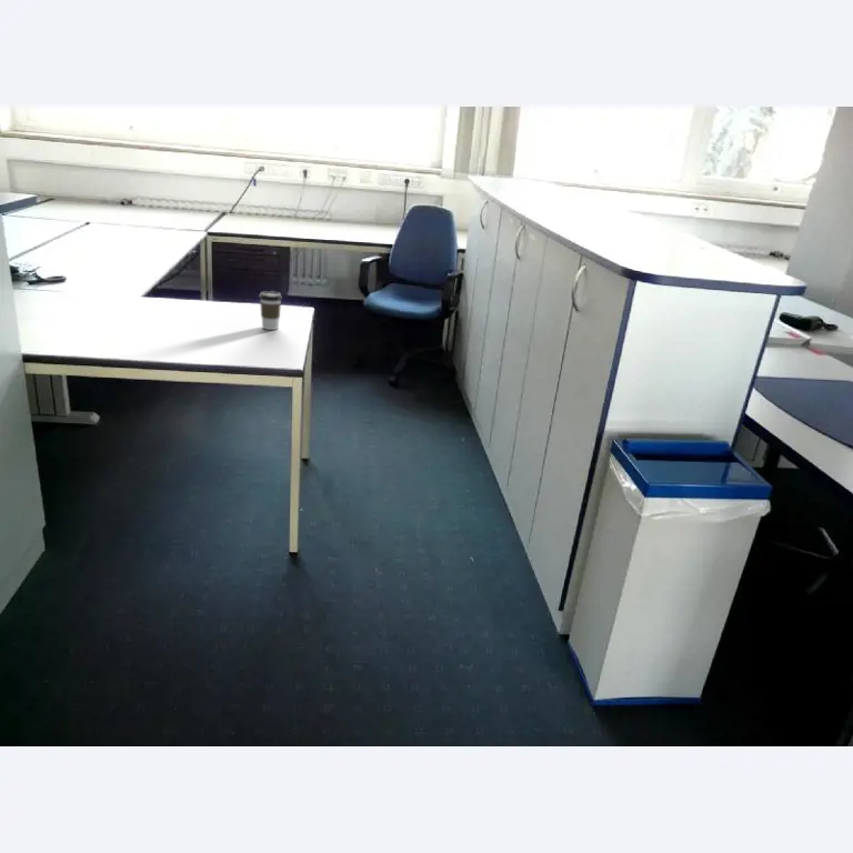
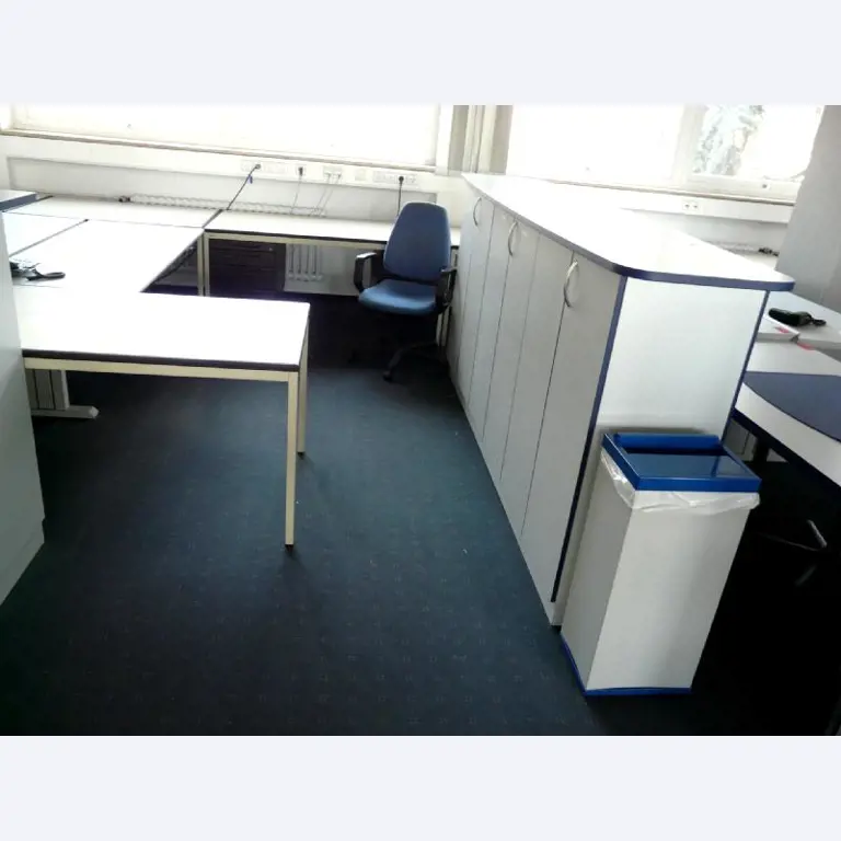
- coffee cup [259,290,282,331]
